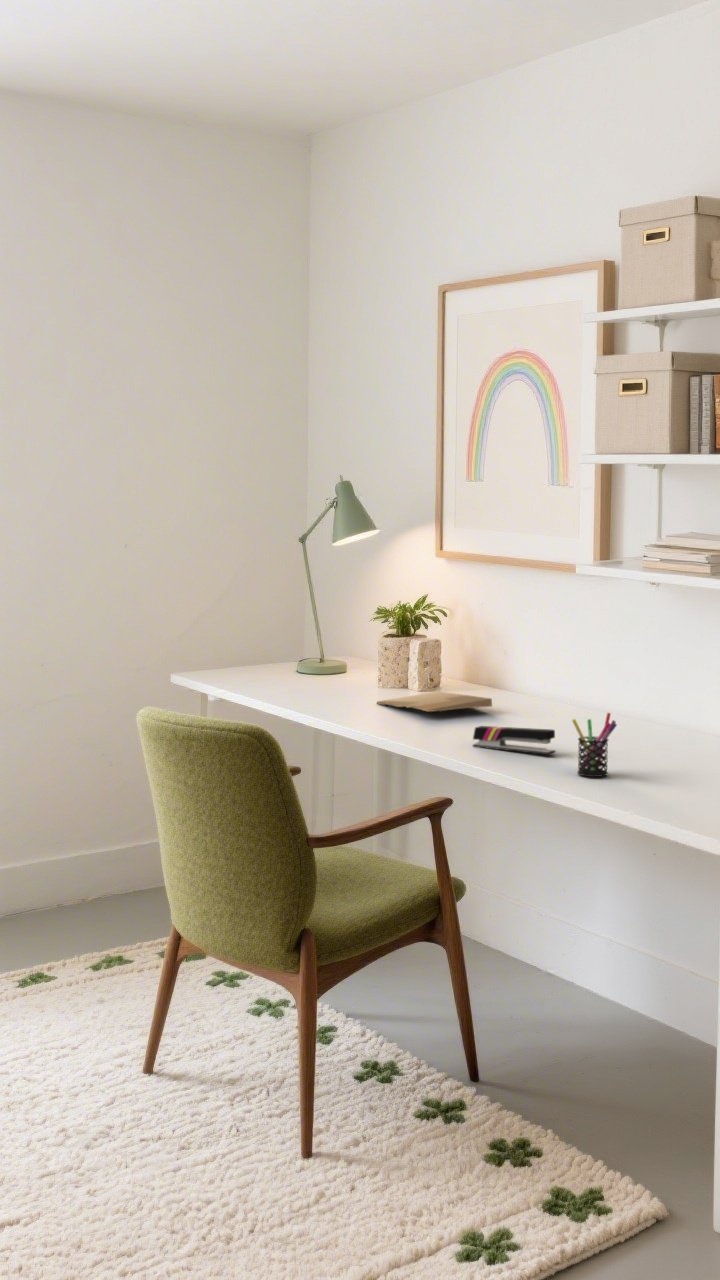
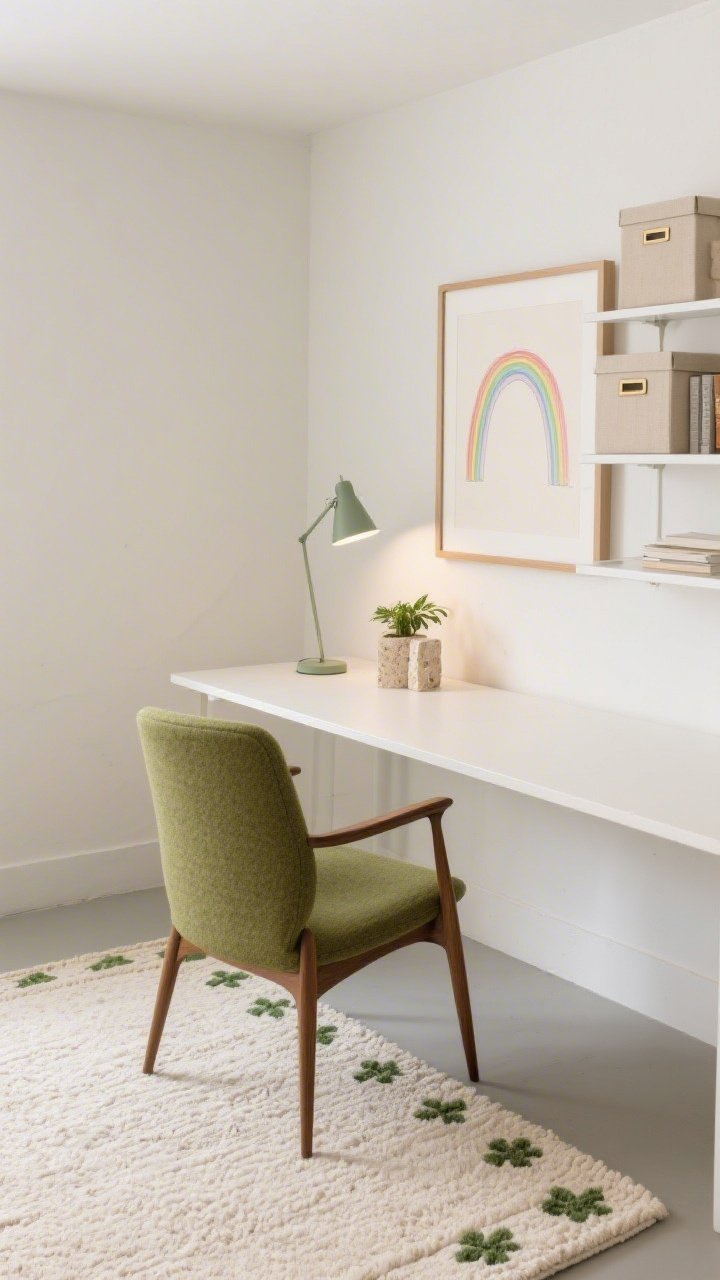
- pen holder [571,712,618,778]
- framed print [376,690,493,714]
- stapler [472,725,557,756]
